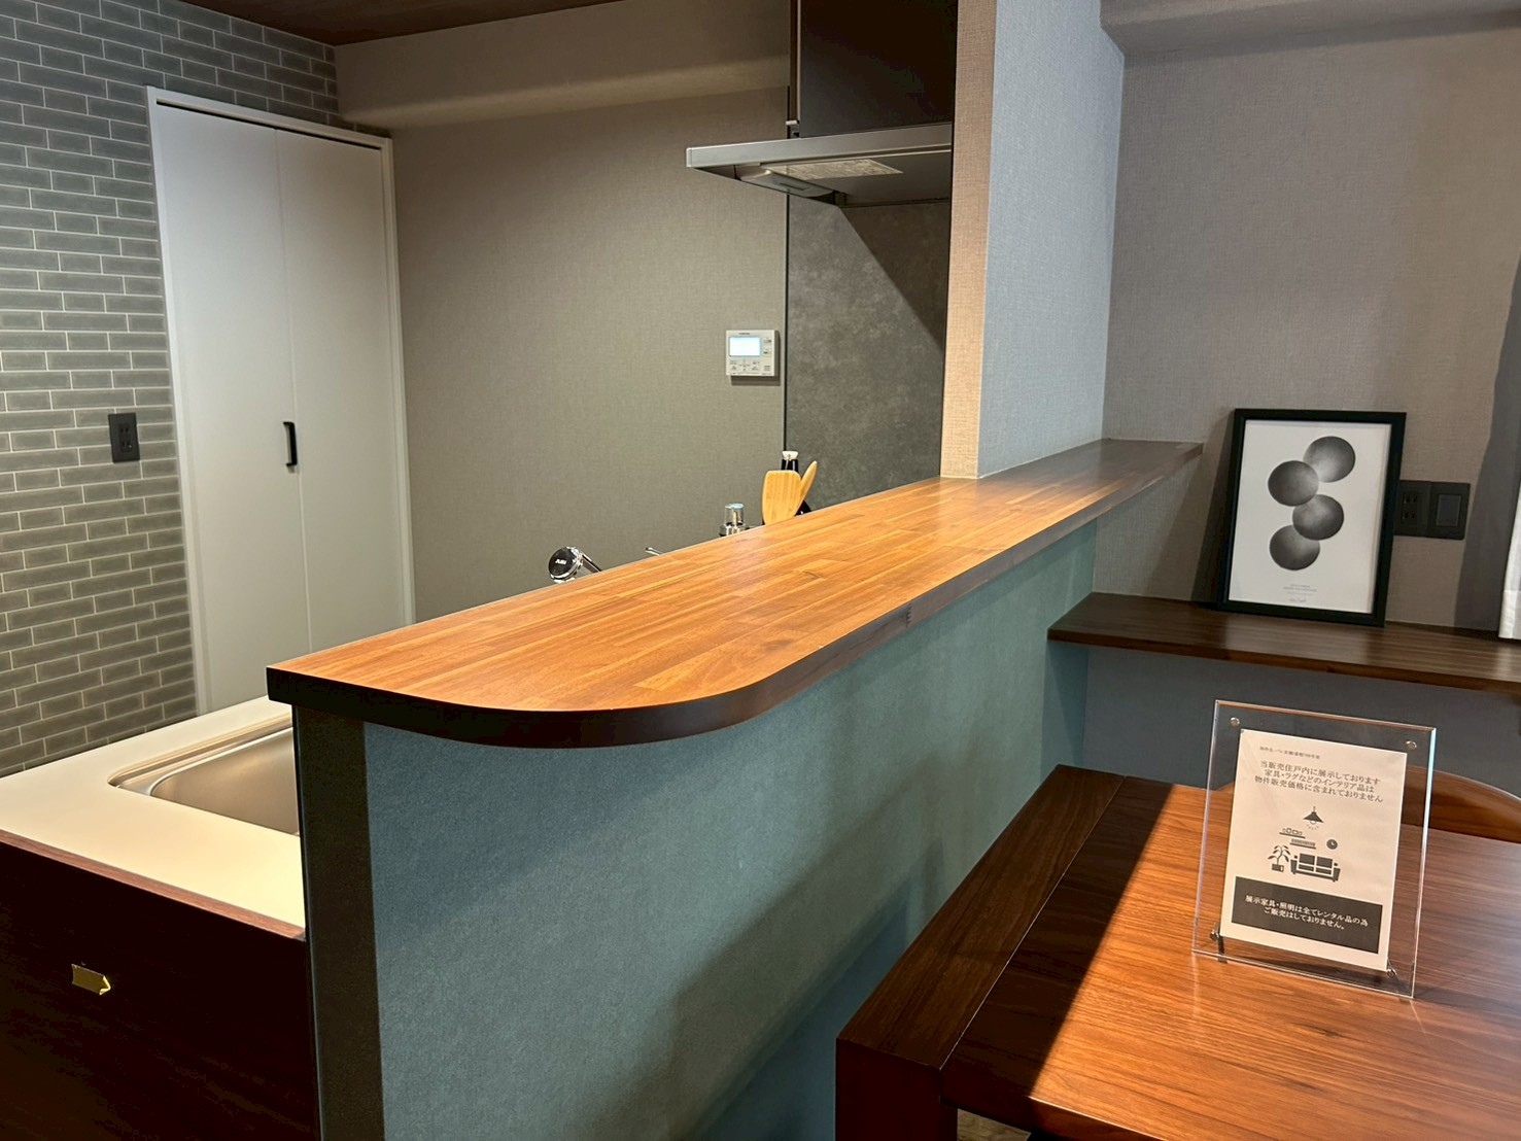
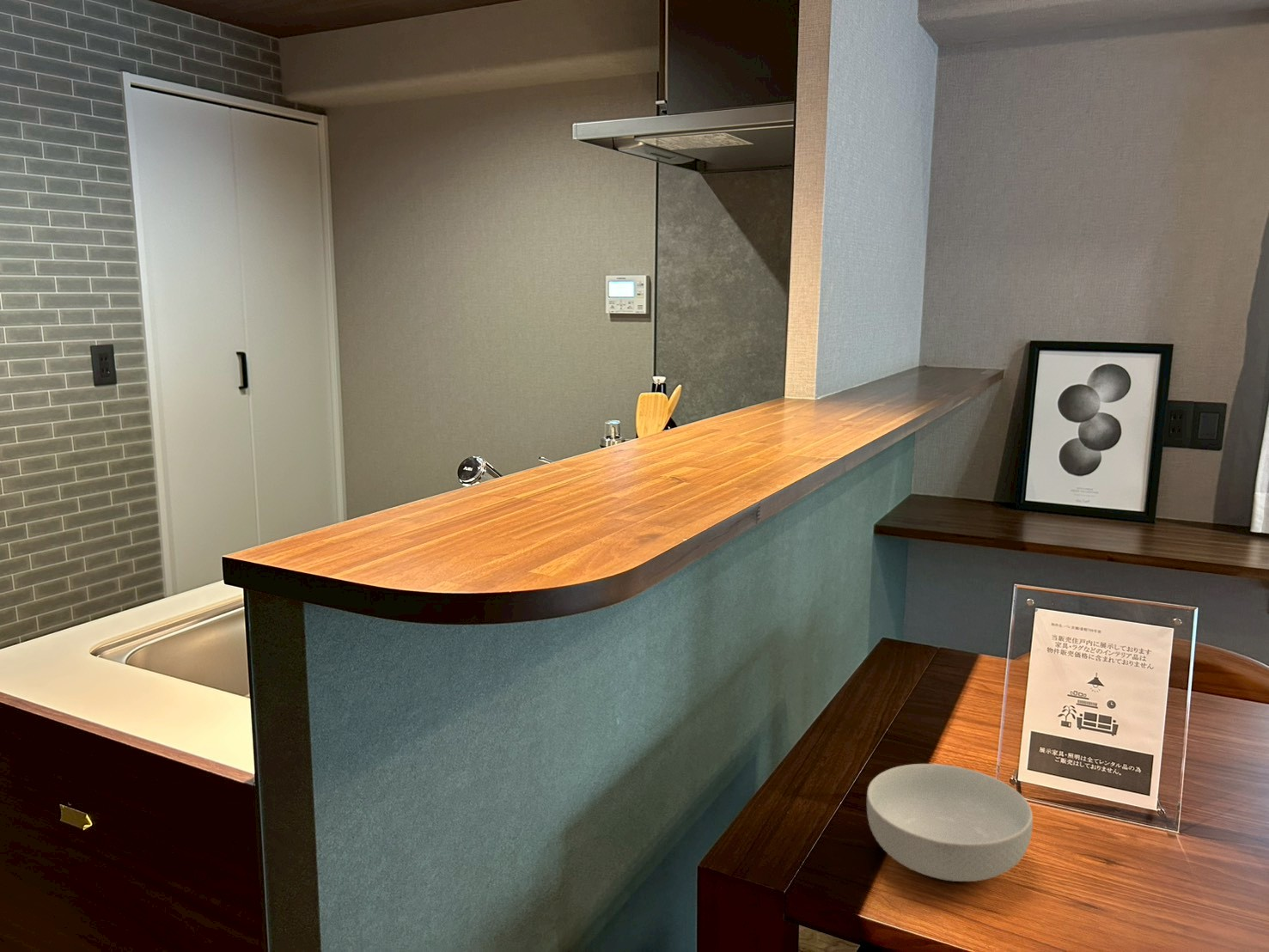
+ cereal bowl [866,763,1034,882]
